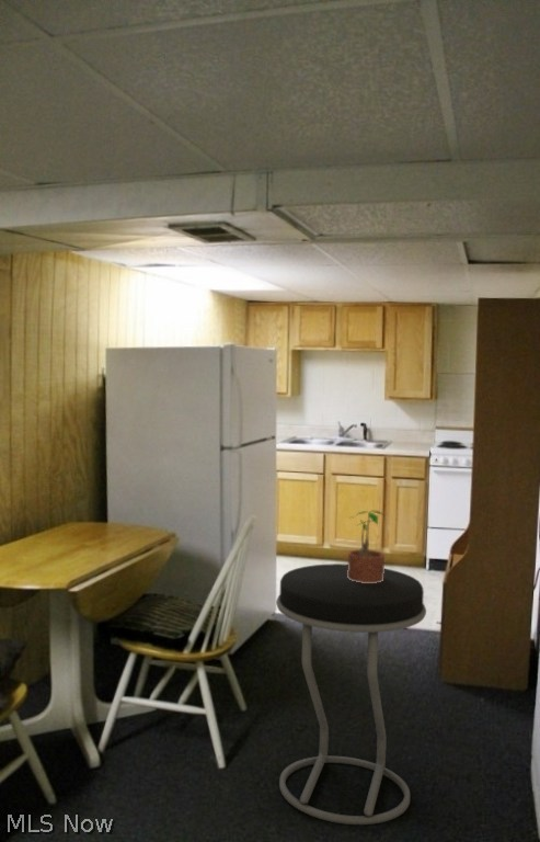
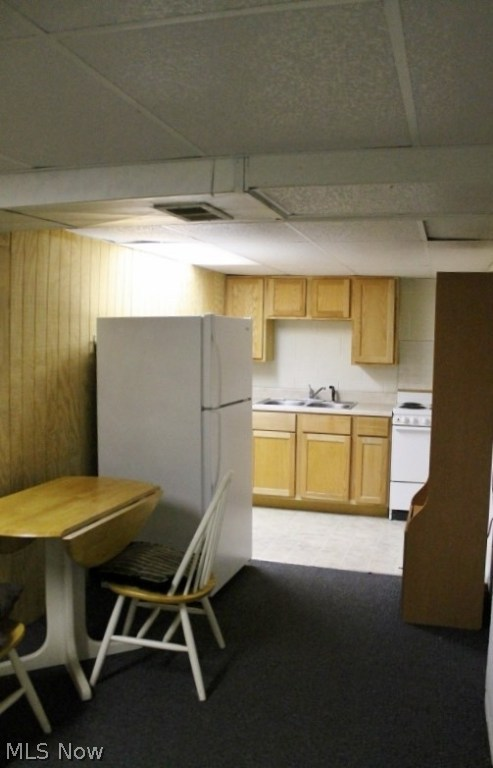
- potted plant [347,509,388,583]
- stool [275,562,427,826]
